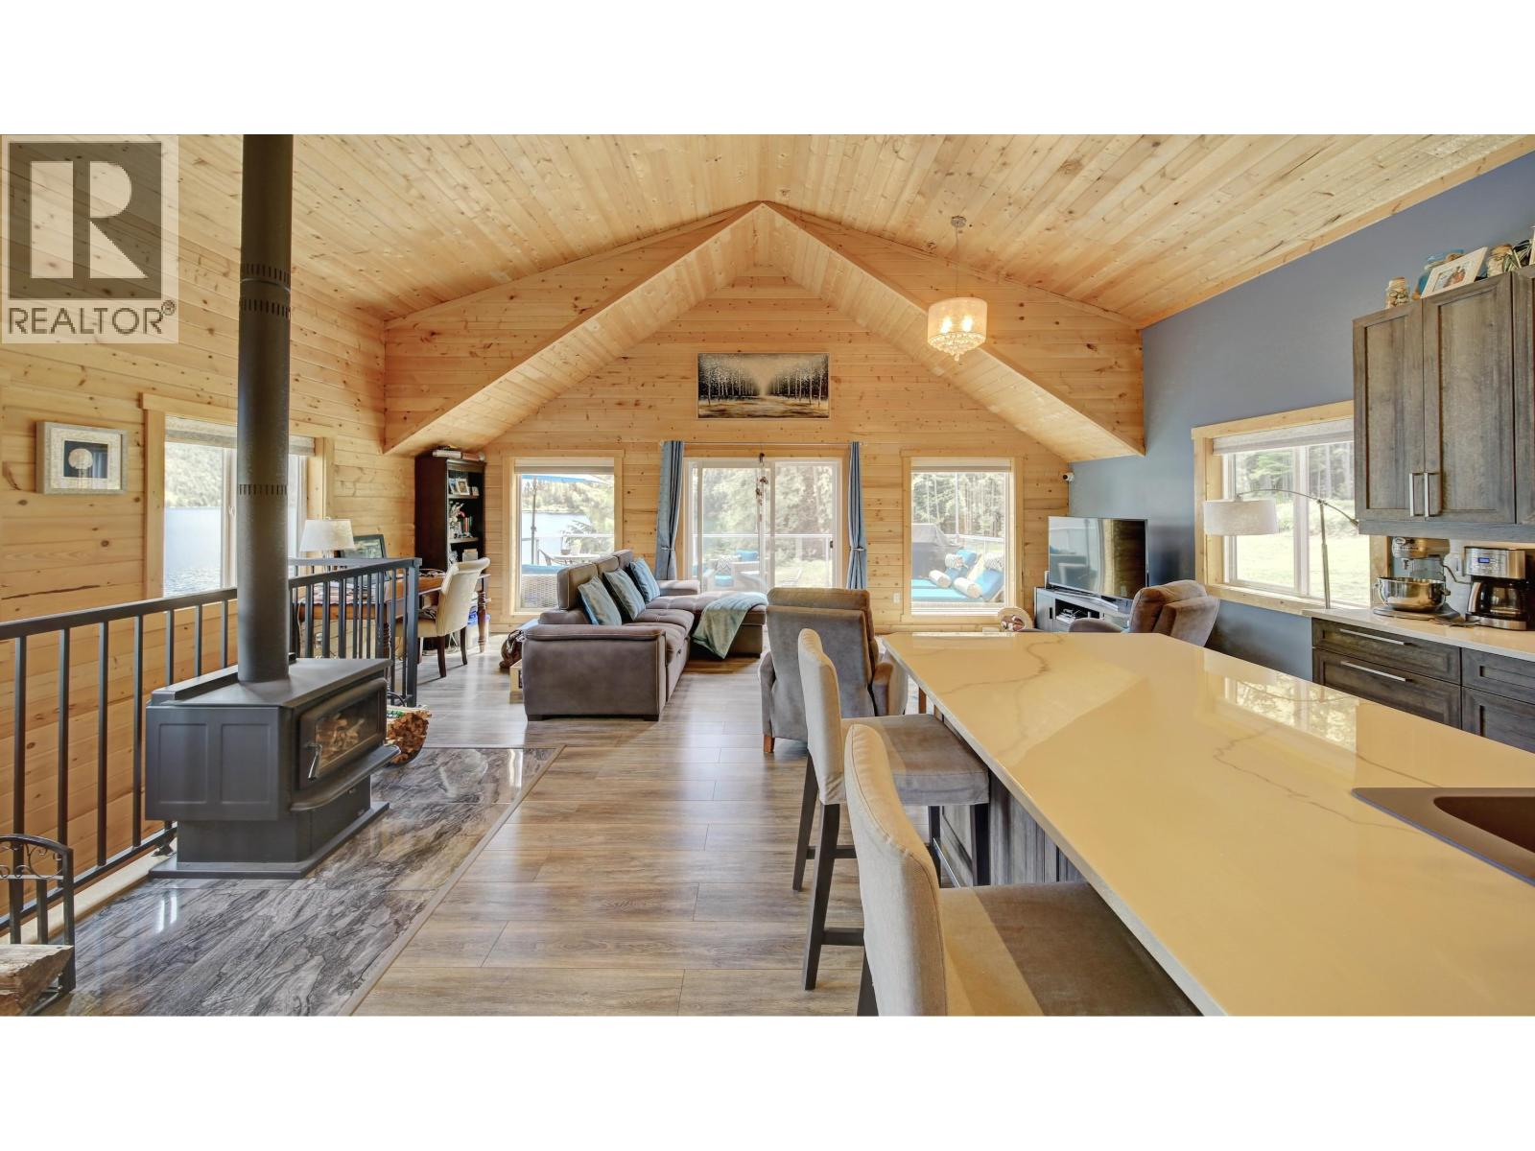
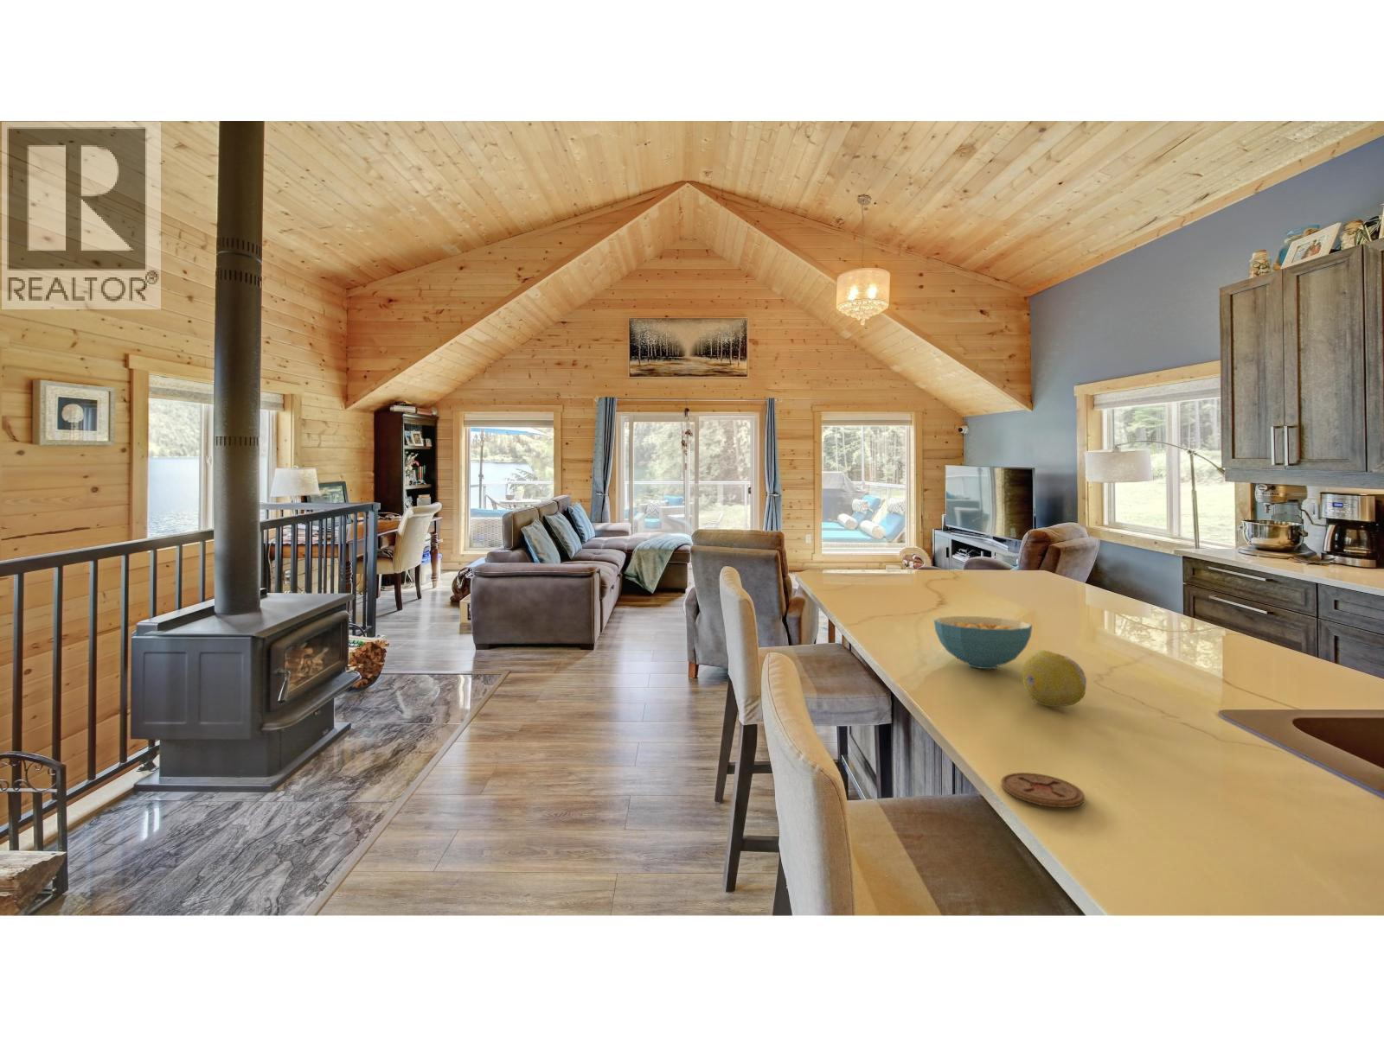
+ coaster [1000,771,1085,808]
+ fruit [1021,649,1088,707]
+ cereal bowl [933,615,1033,670]
